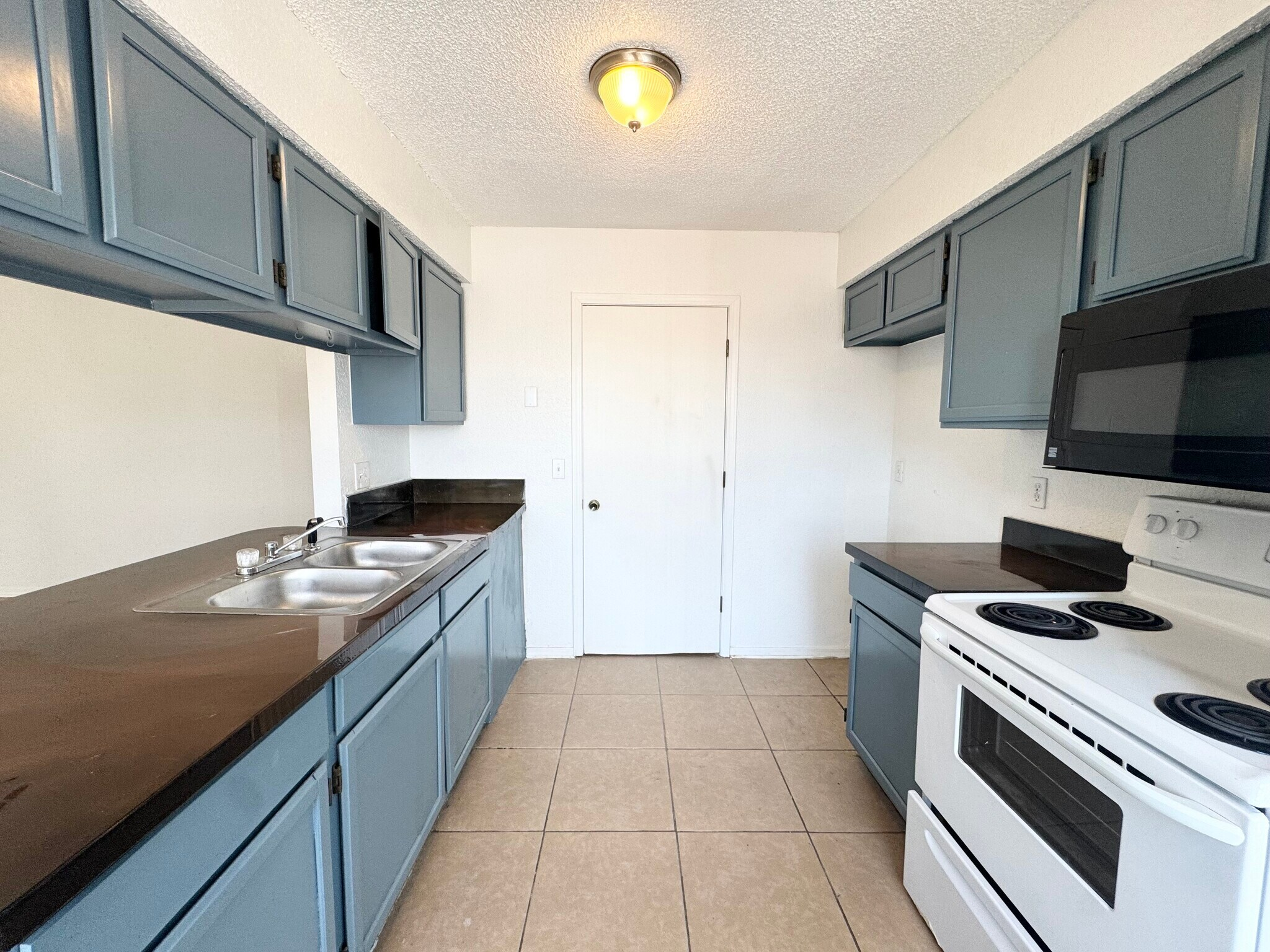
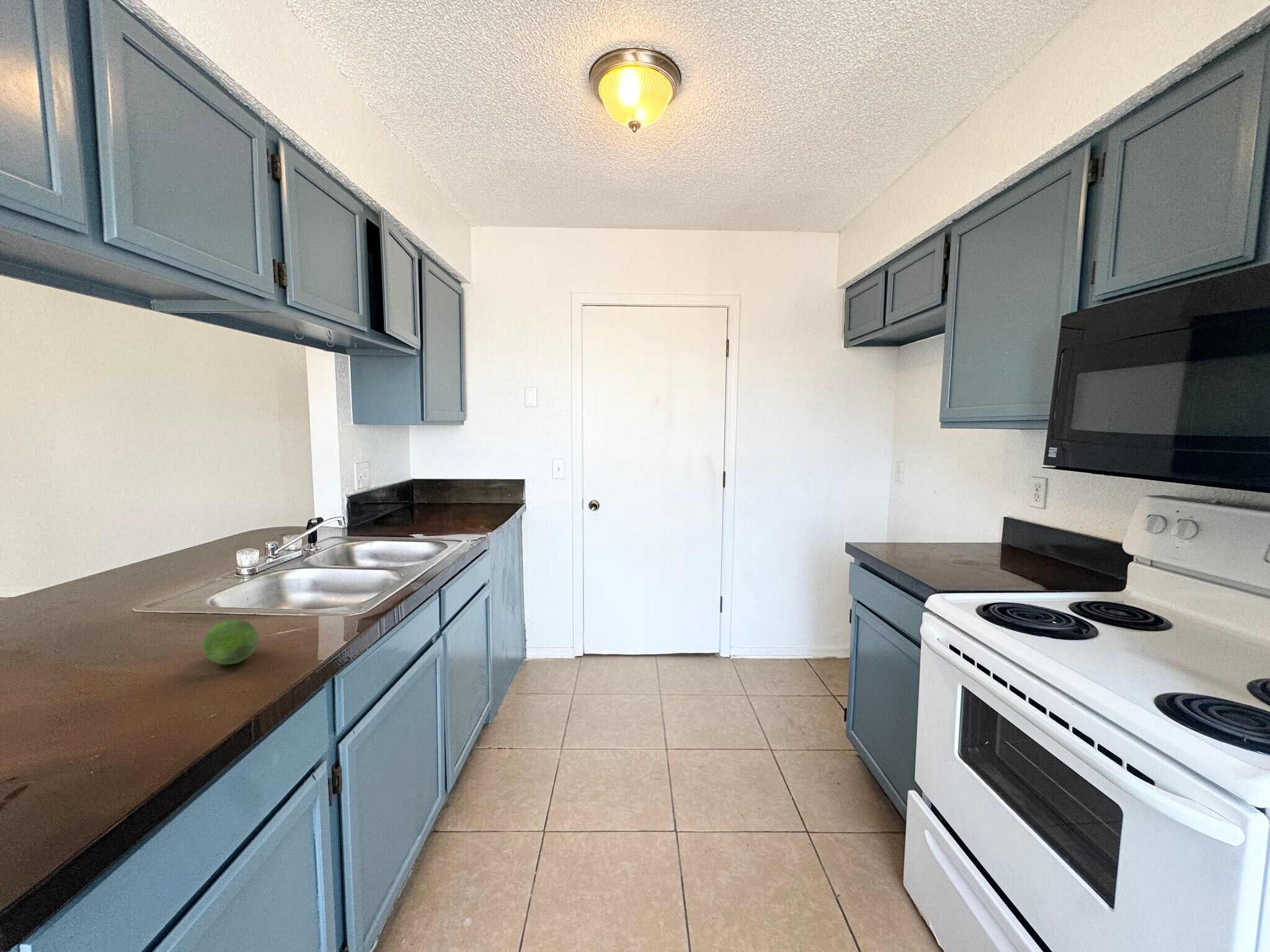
+ fruit [202,619,259,666]
